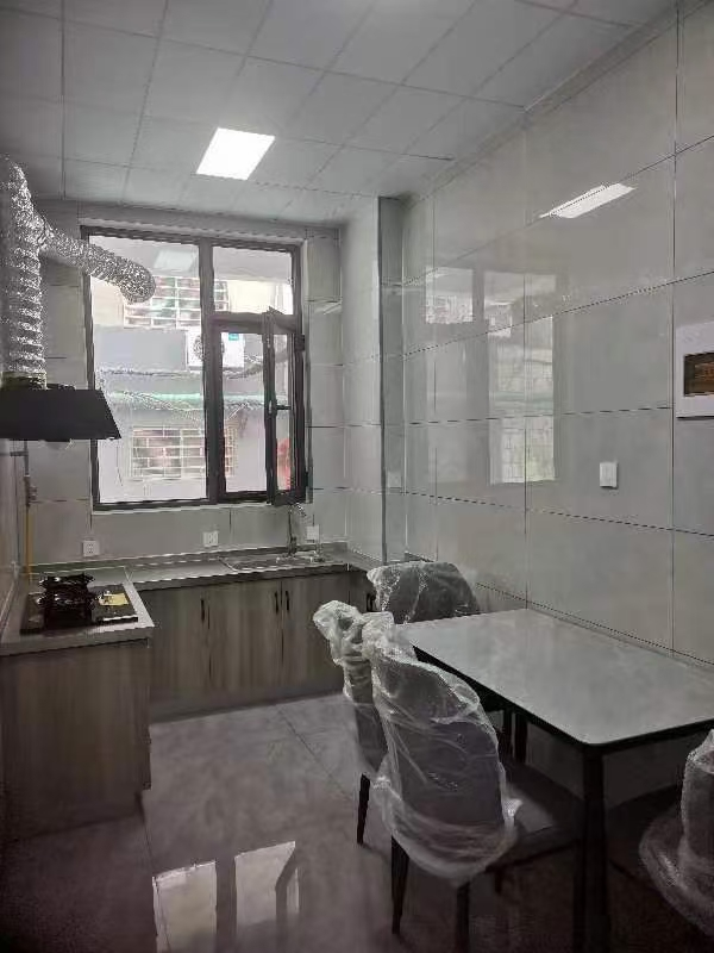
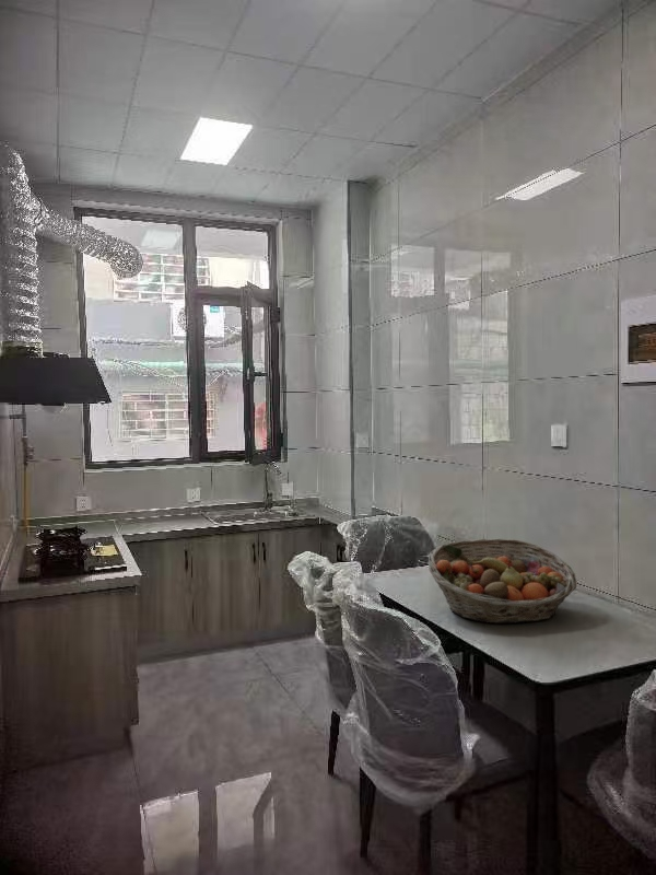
+ fruit basket [427,537,577,625]
